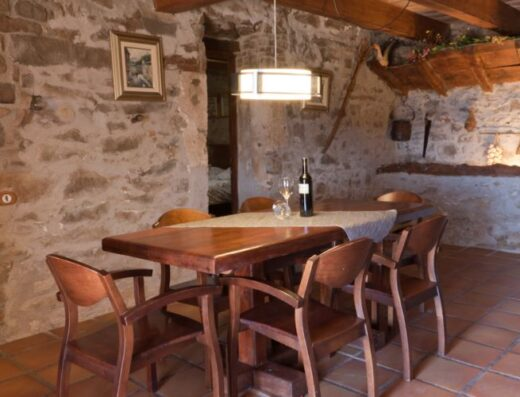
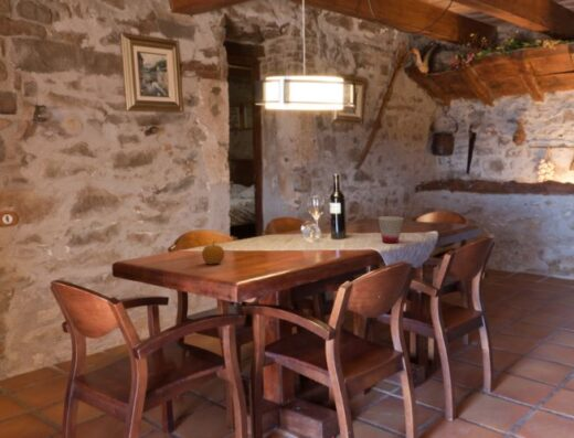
+ cup [378,215,405,244]
+ fruit [201,239,225,265]
